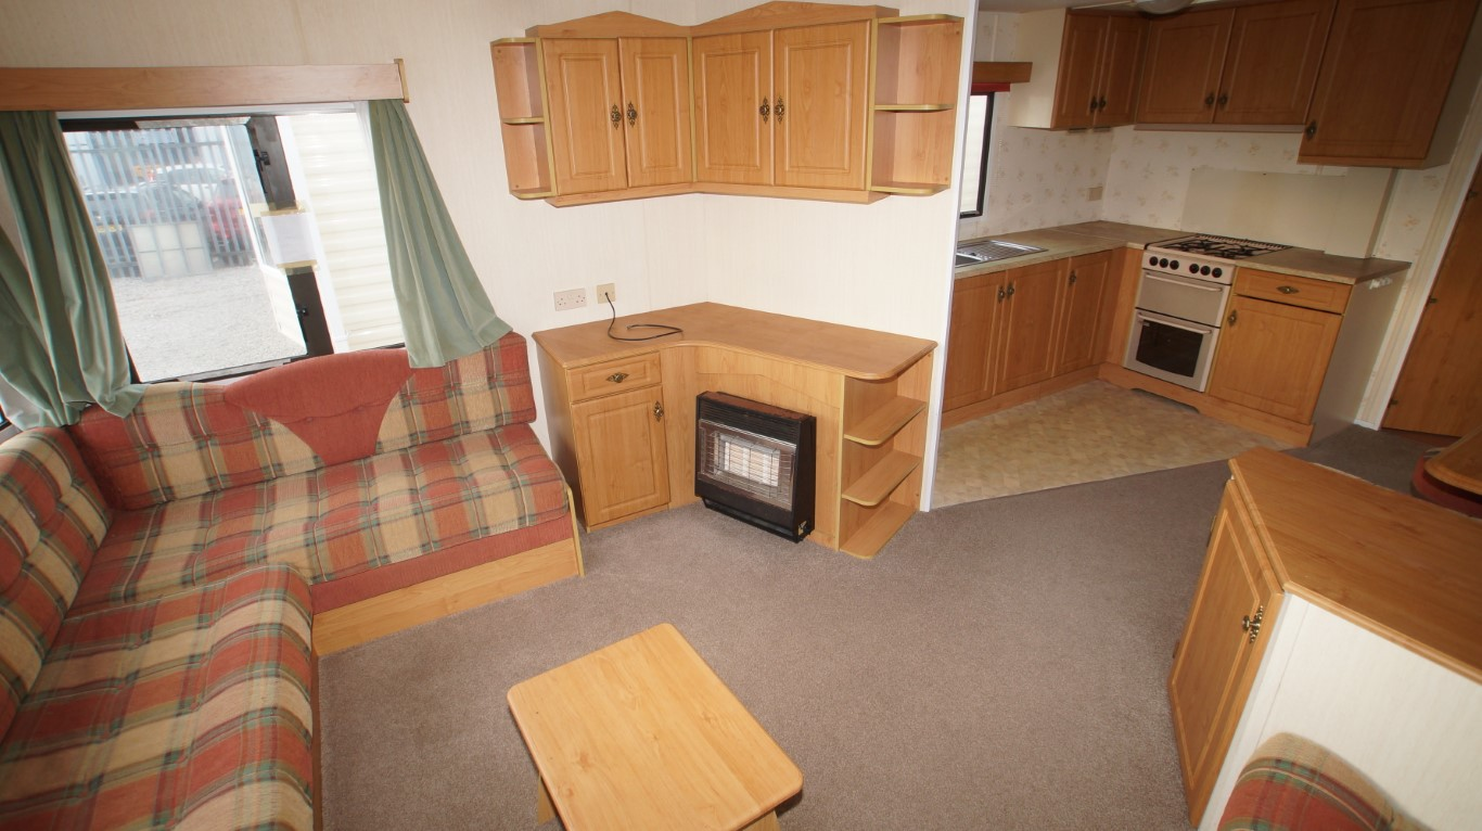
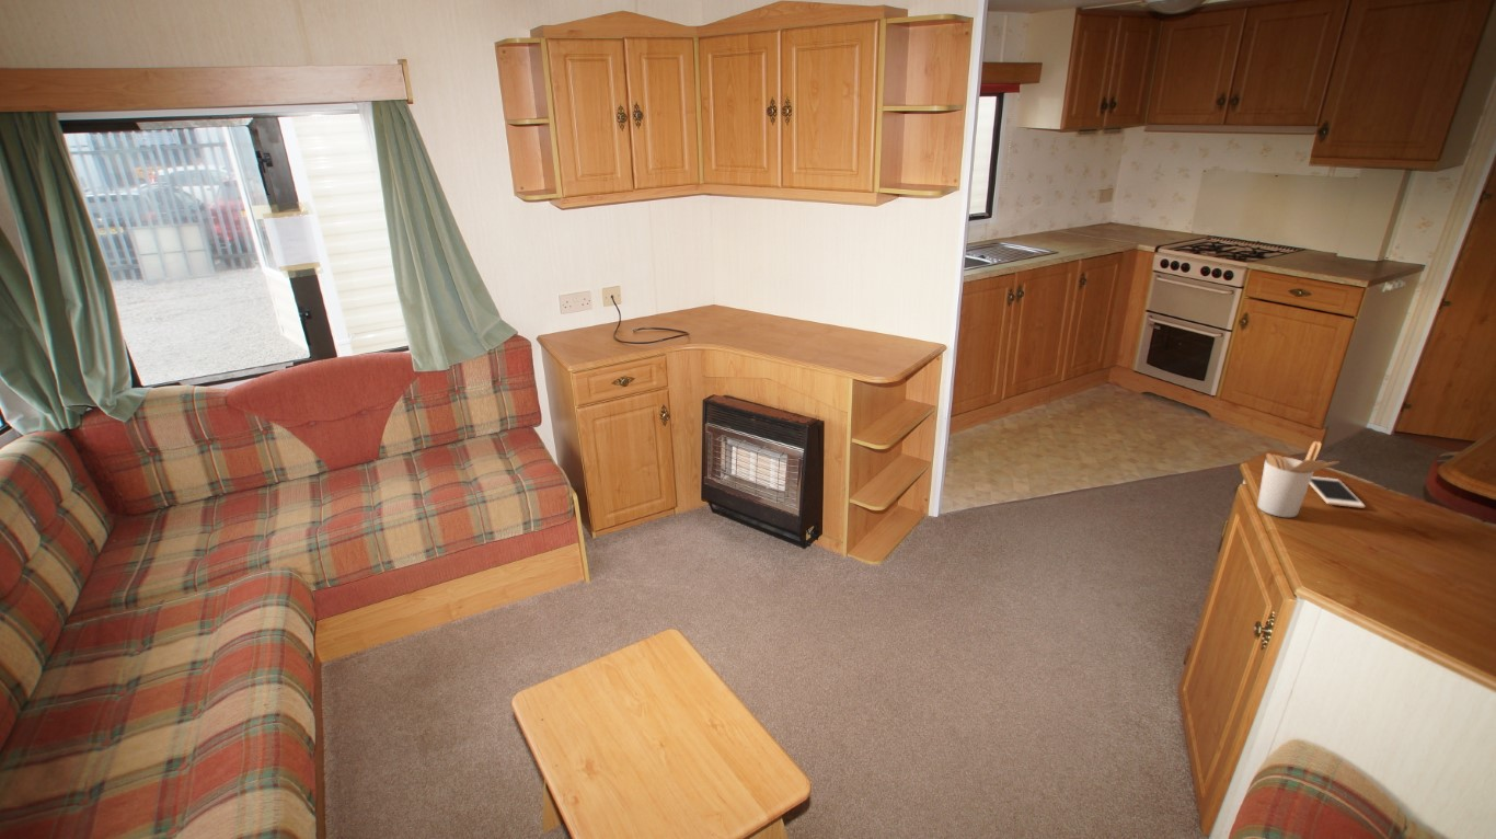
+ utensil holder [1256,440,1340,518]
+ cell phone [1309,475,1366,509]
